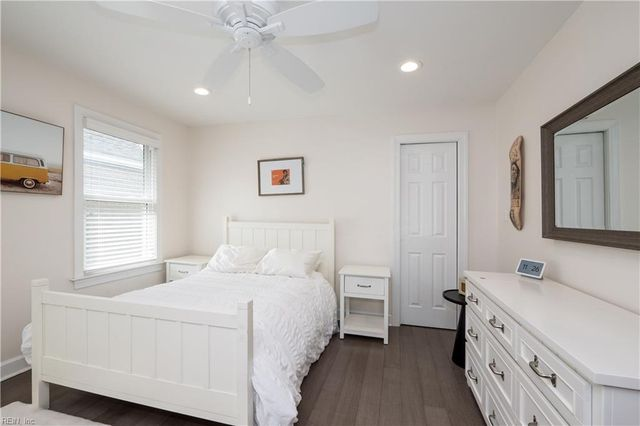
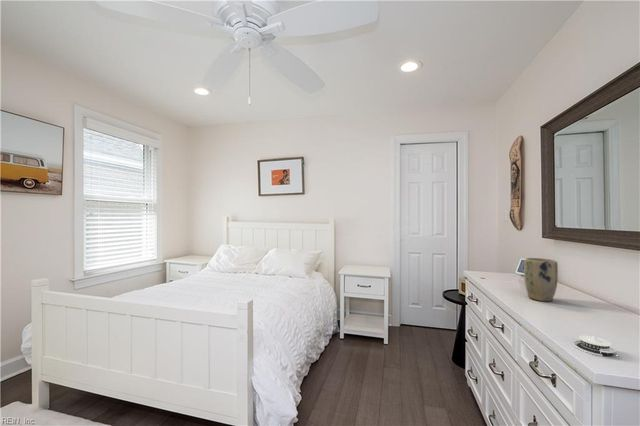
+ architectural model [572,334,618,357]
+ plant pot [523,257,559,302]
